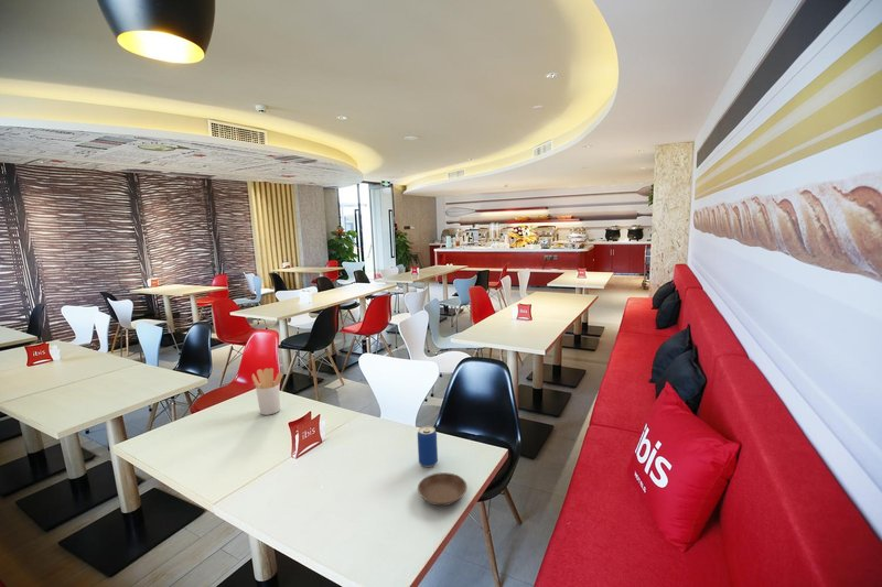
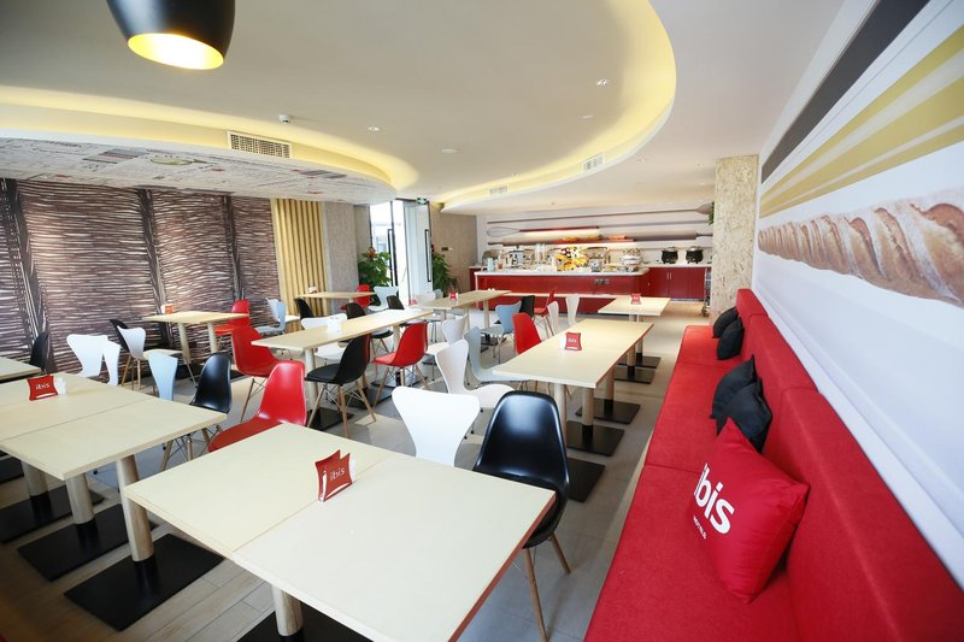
- beverage can [417,425,439,468]
- saucer [417,471,469,507]
- utensil holder [251,367,284,416]
